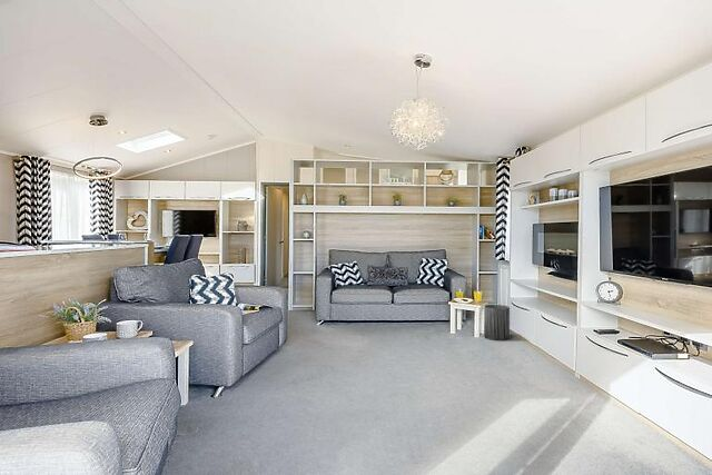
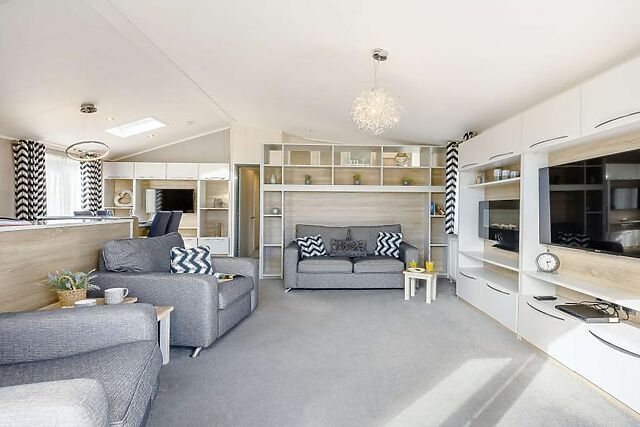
- trash can [483,304,511,342]
